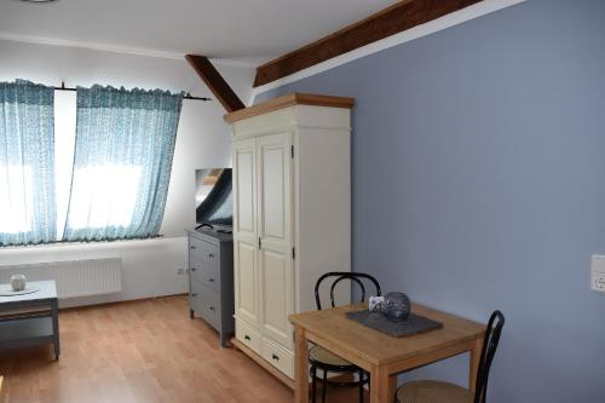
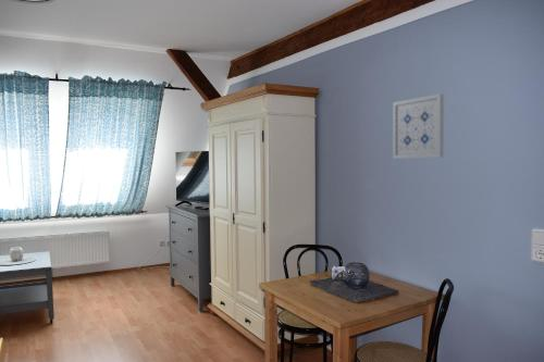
+ wall art [392,92,445,160]
